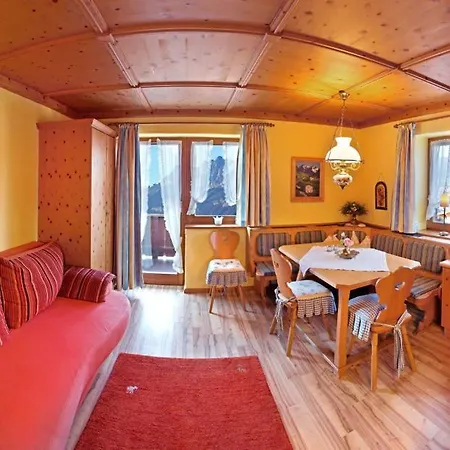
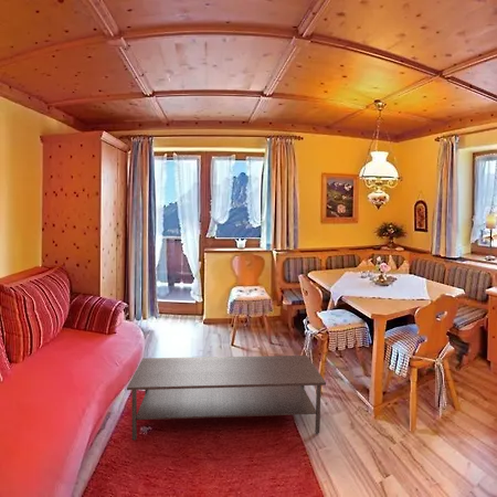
+ coffee table [126,355,327,441]
